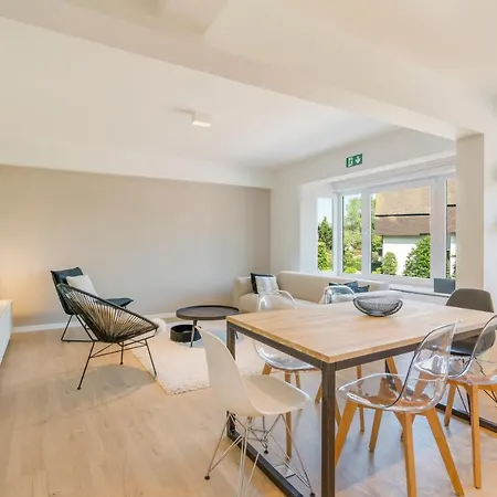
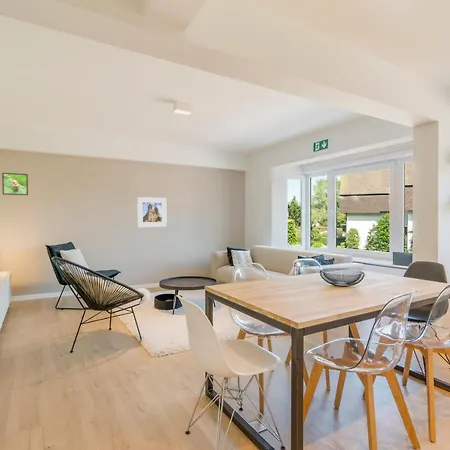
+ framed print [136,196,168,228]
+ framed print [1,172,29,196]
